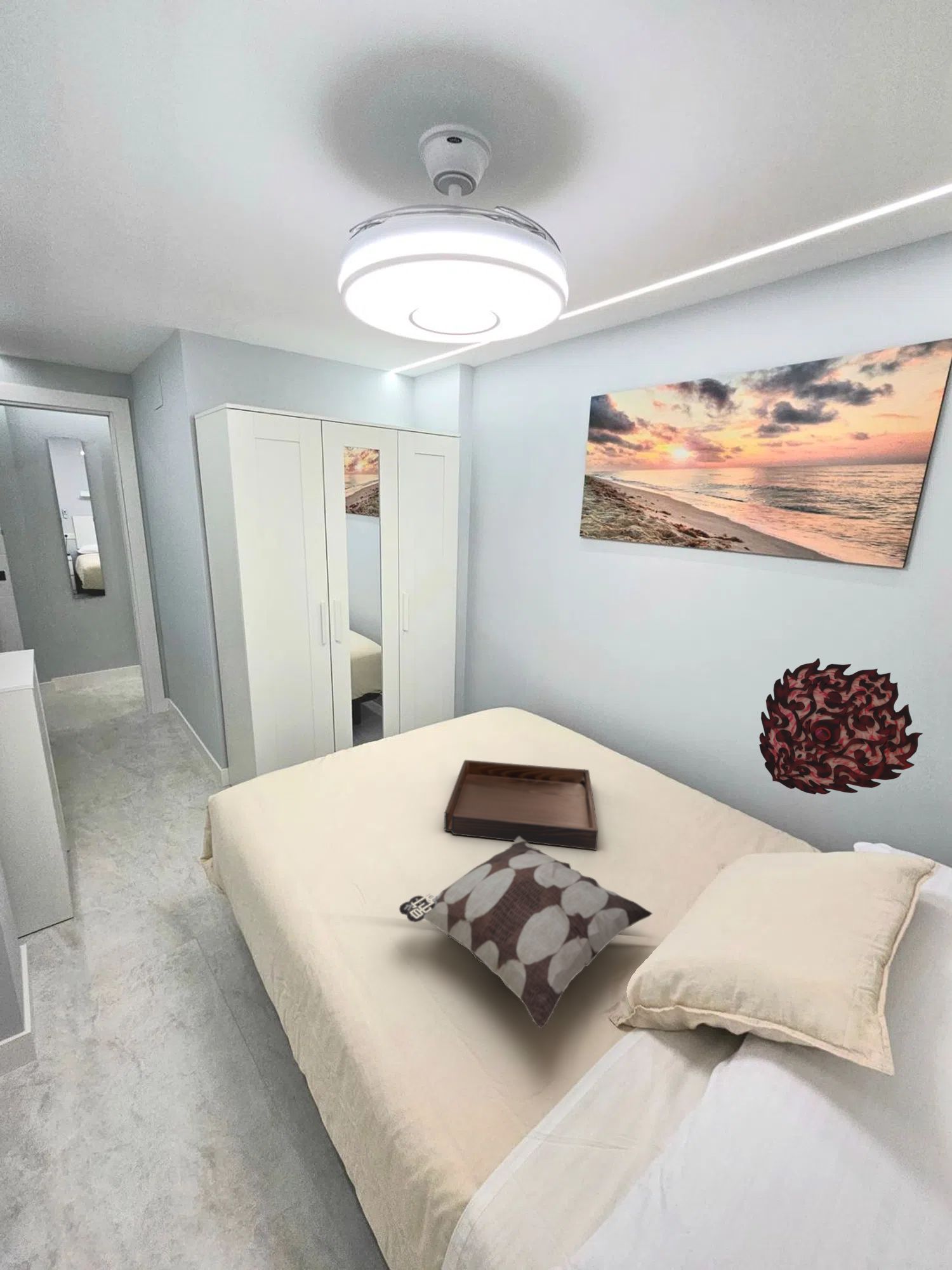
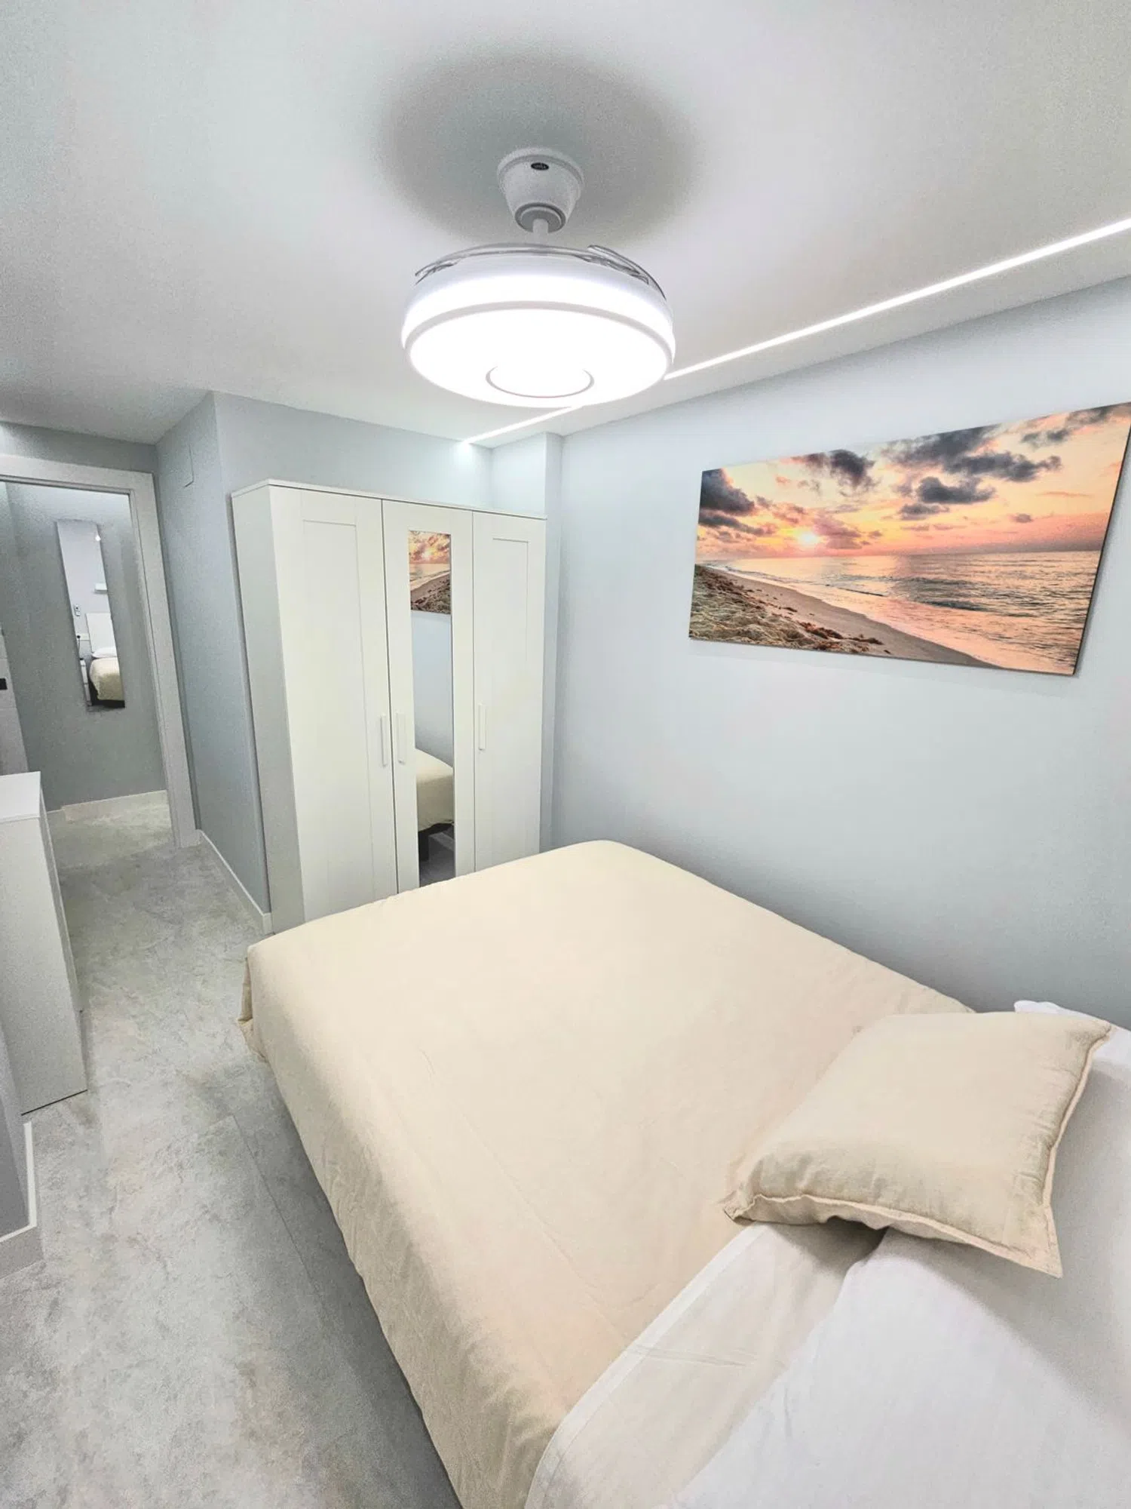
- decorative pillow [399,836,653,1029]
- wall ornament [758,658,924,795]
- serving tray [444,759,598,851]
